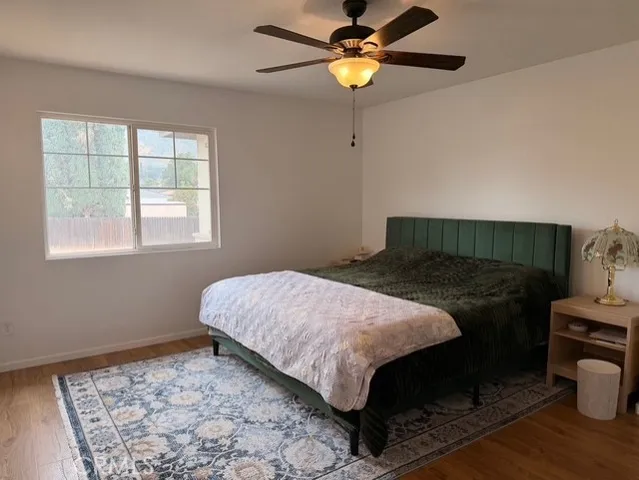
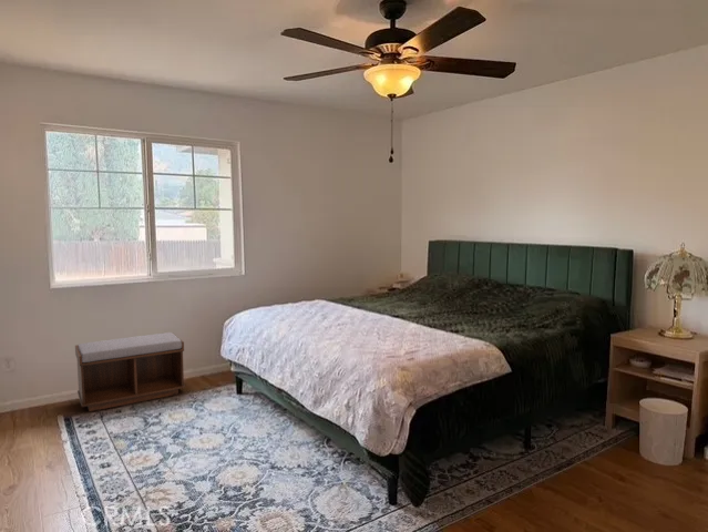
+ bench [74,331,186,412]
